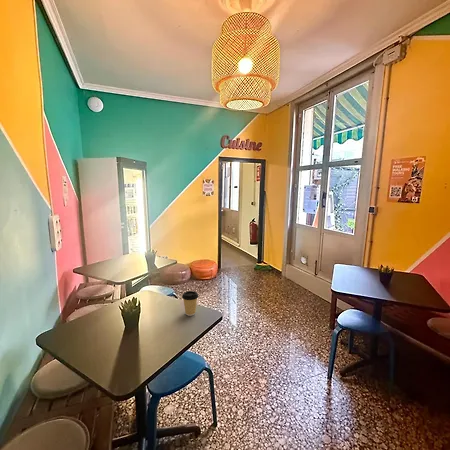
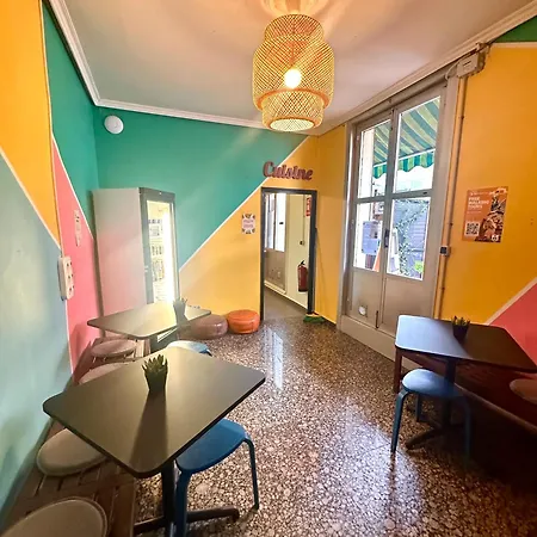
- coffee cup [181,290,200,317]
